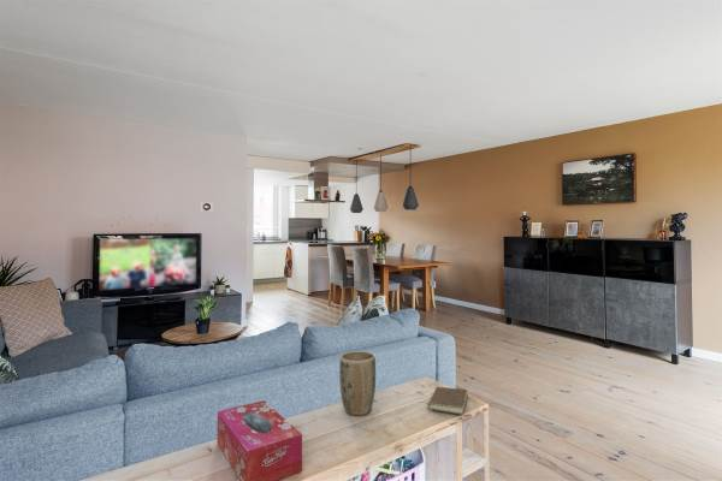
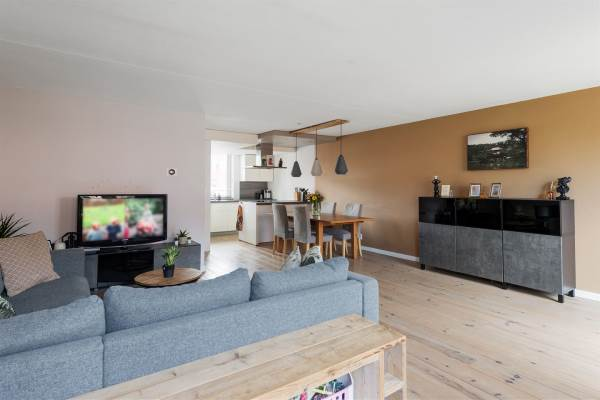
- tissue box [217,399,303,481]
- book [416,386,469,415]
- plant pot [338,350,377,416]
